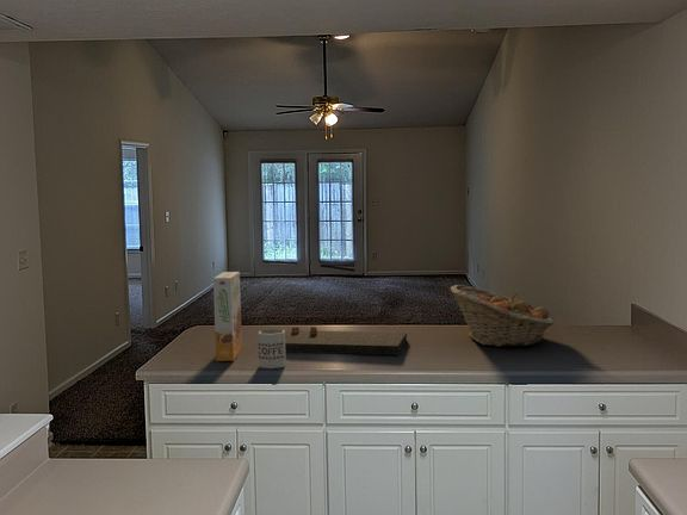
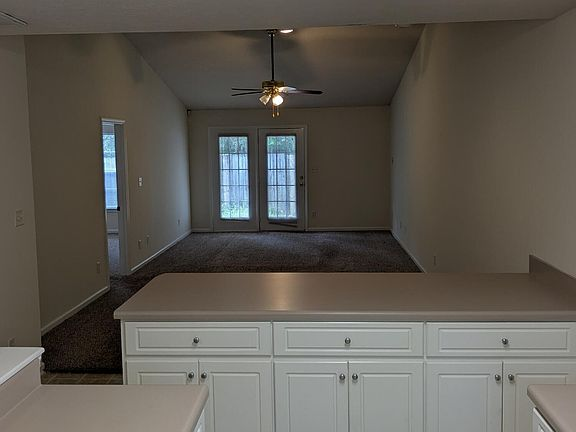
- cereal box [212,271,243,362]
- fruit basket [448,284,555,348]
- cutting board [285,325,408,355]
- mug [256,328,287,370]
